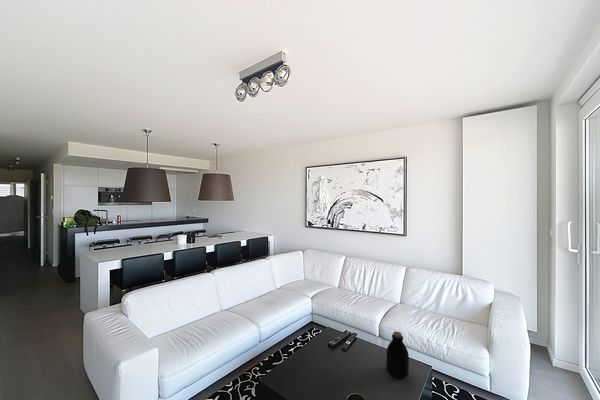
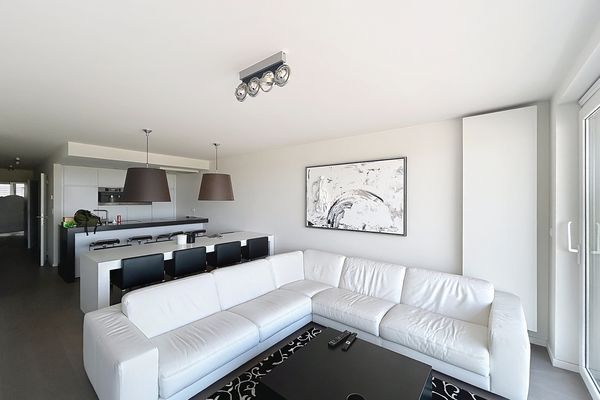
- bottle [386,331,410,379]
